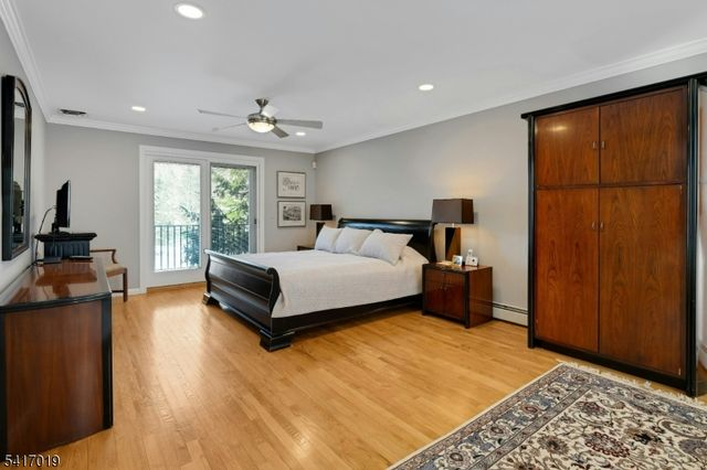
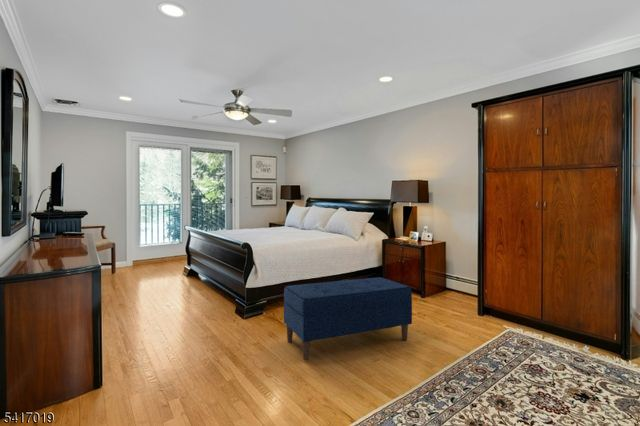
+ bench [283,276,413,361]
